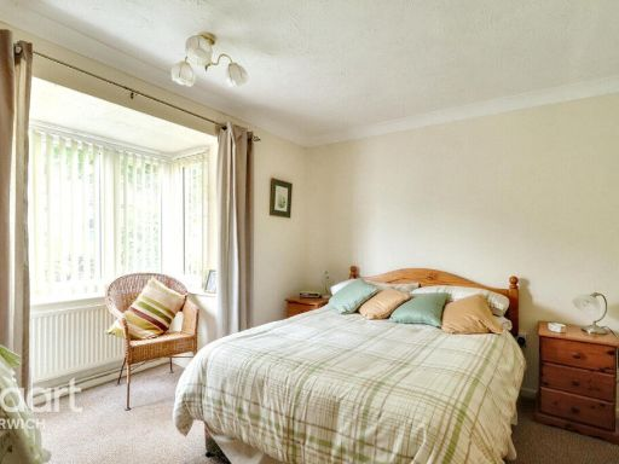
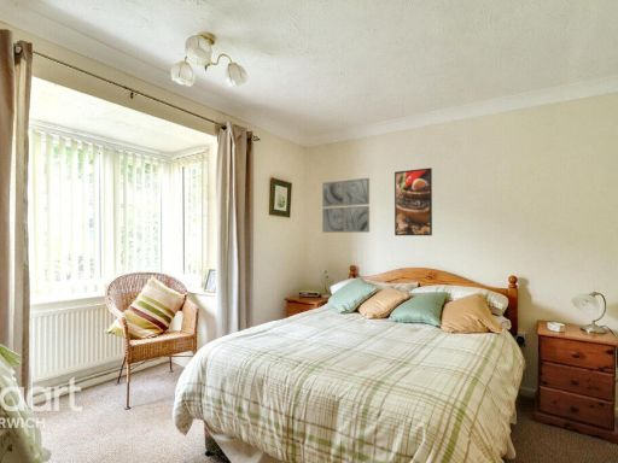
+ wall art [321,177,371,234]
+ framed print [393,166,433,236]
